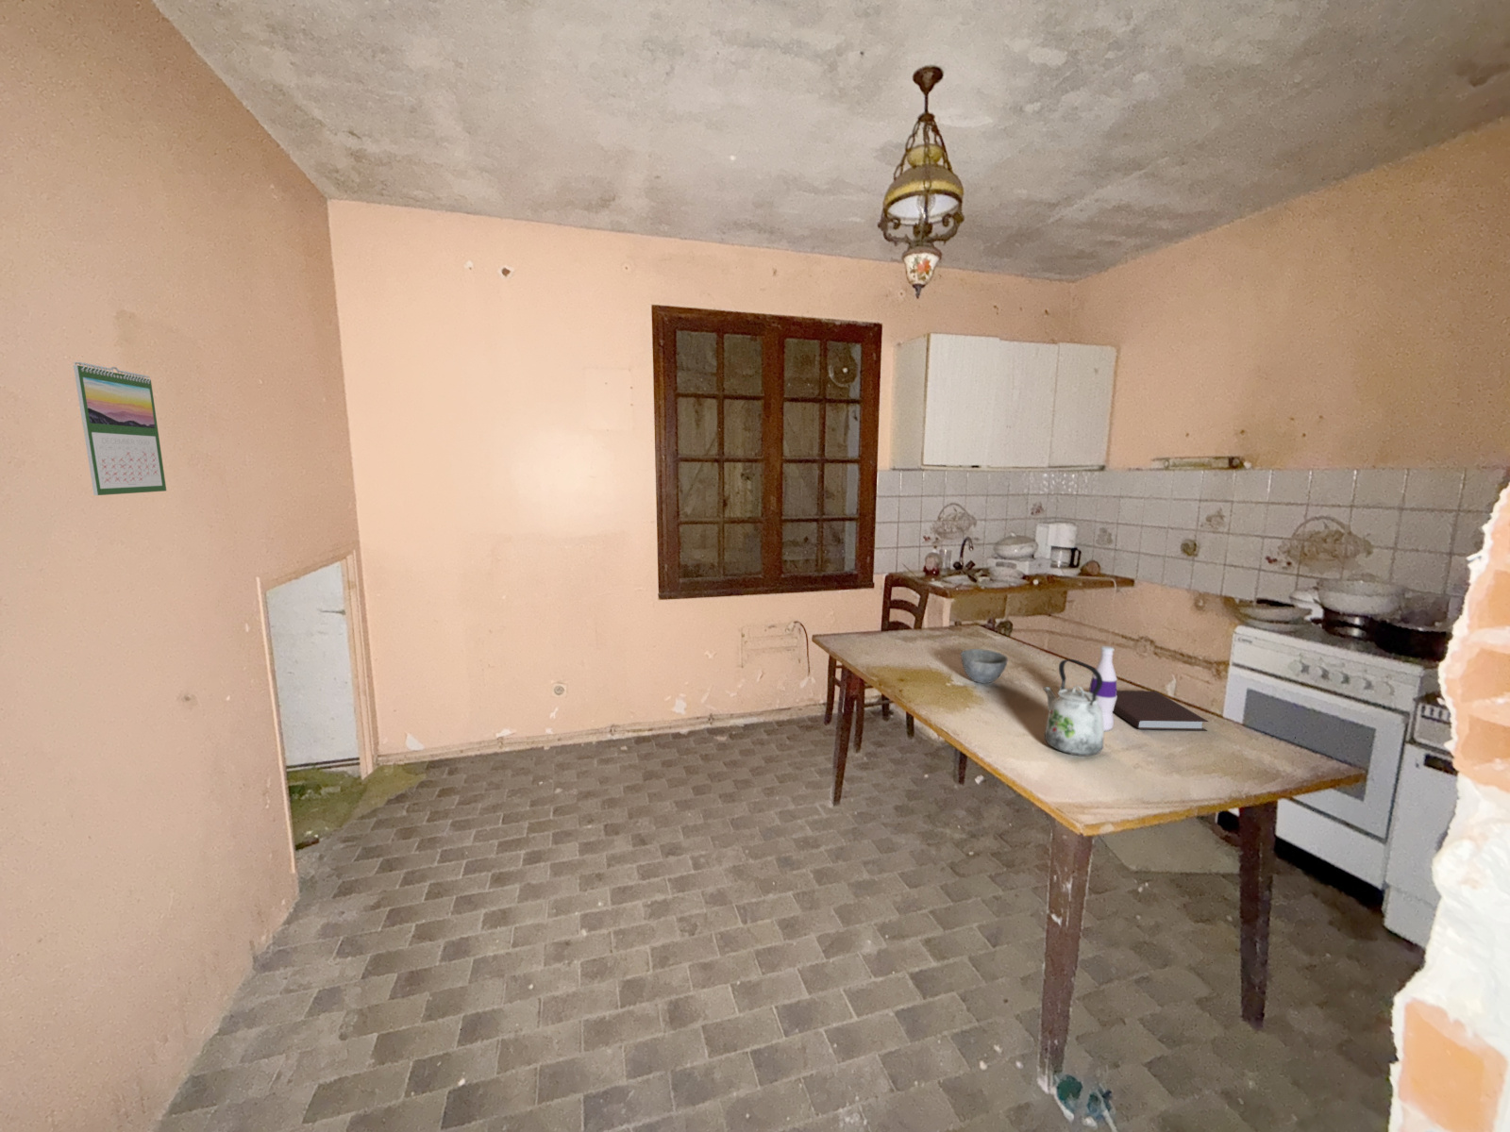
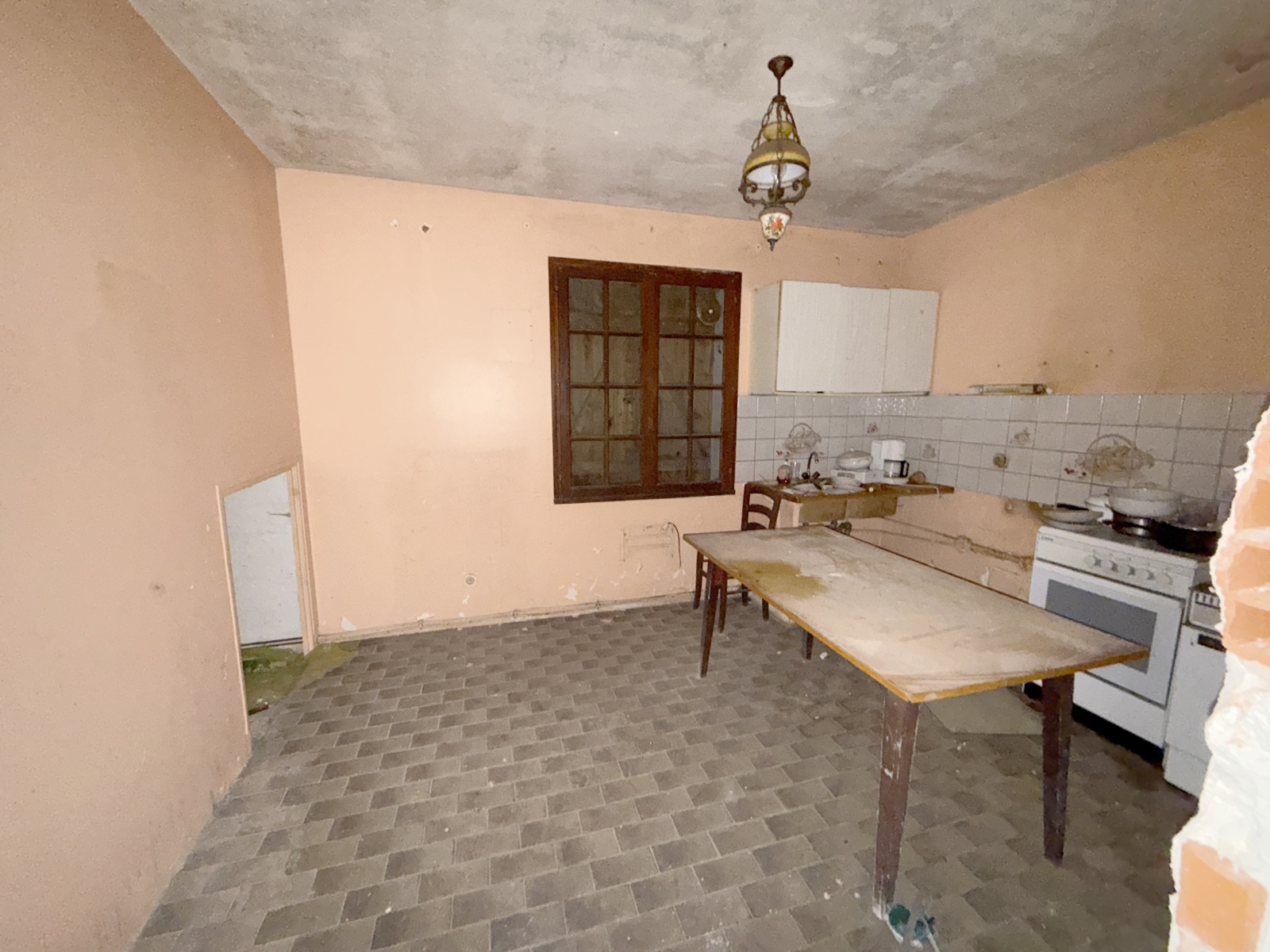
- bowl [960,648,1009,684]
- notebook [1113,690,1209,732]
- kettle [1042,659,1105,757]
- calendar [73,361,166,496]
- bottle [1087,646,1119,732]
